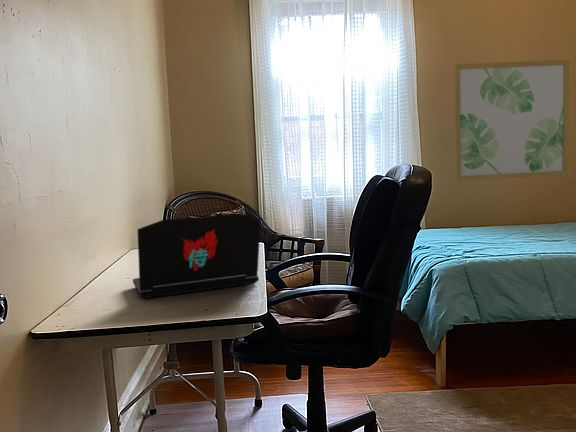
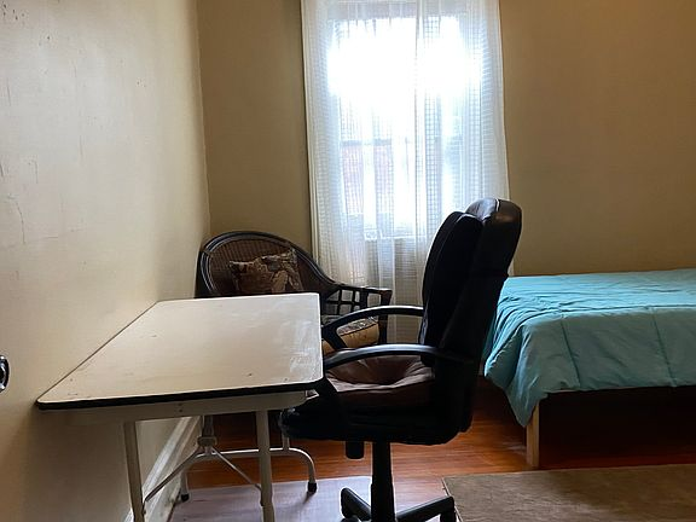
- wall art [453,59,571,182]
- laptop [132,213,261,299]
